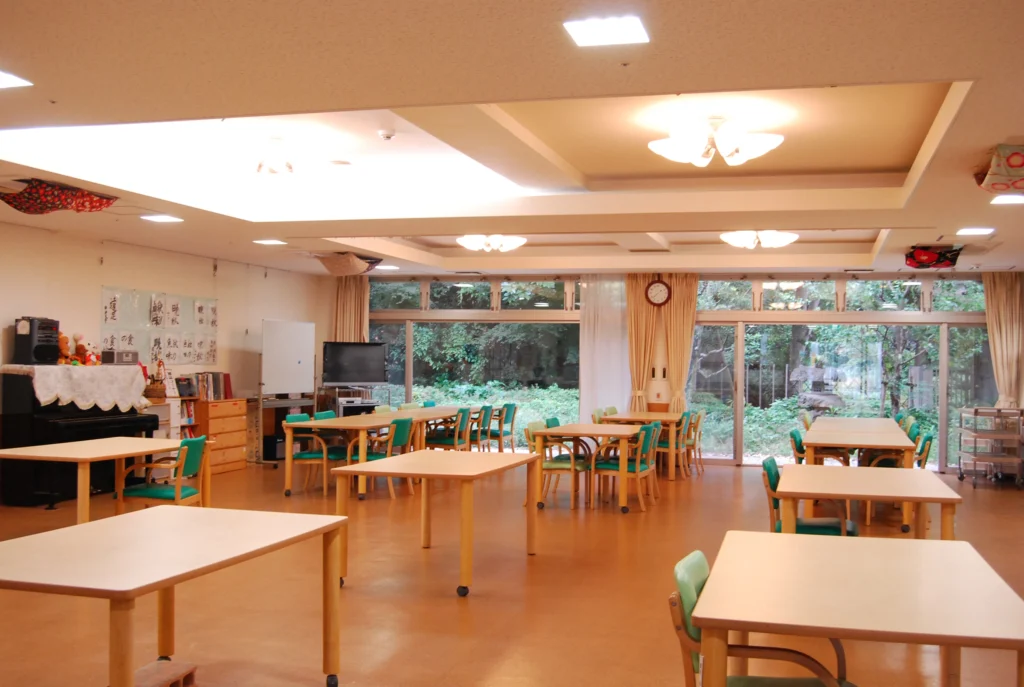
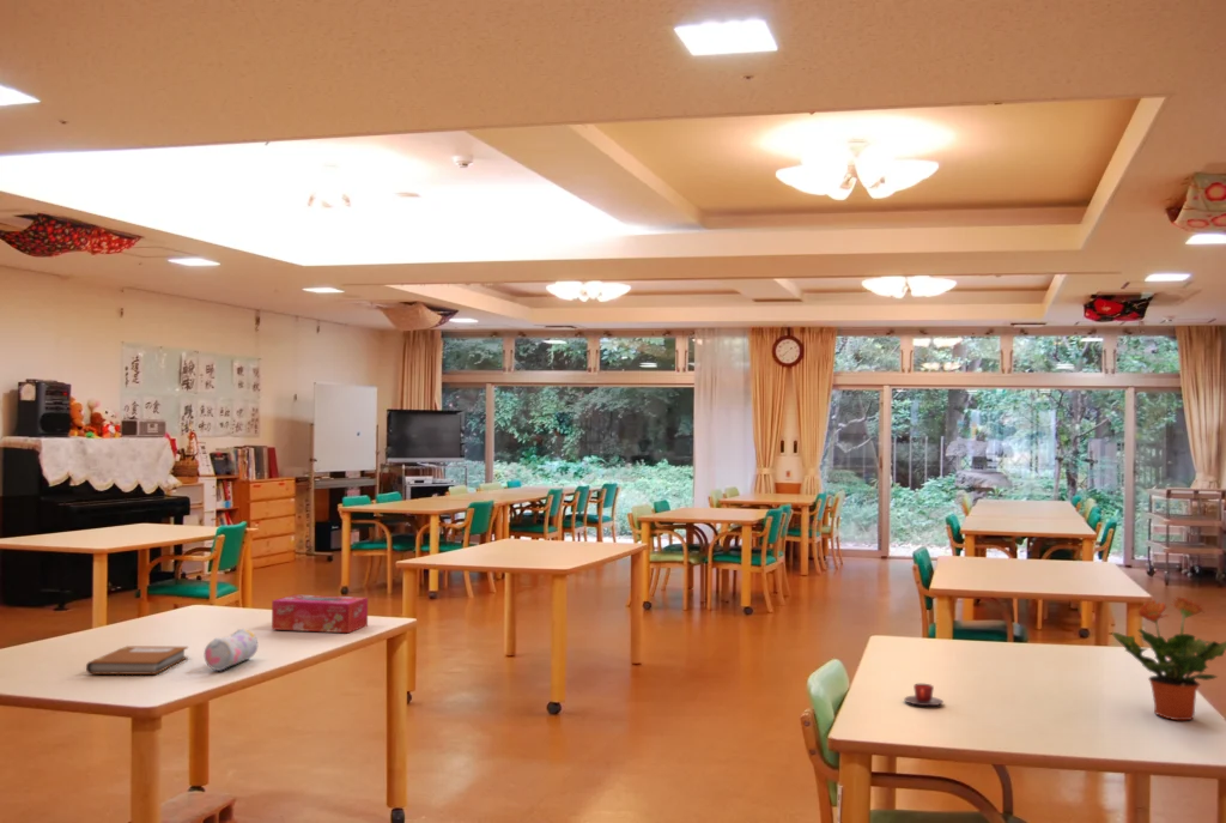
+ tissue box [271,594,369,634]
+ pencil case [204,628,259,672]
+ potted plant [1111,595,1226,721]
+ notebook [85,645,189,676]
+ teacup [903,683,945,707]
